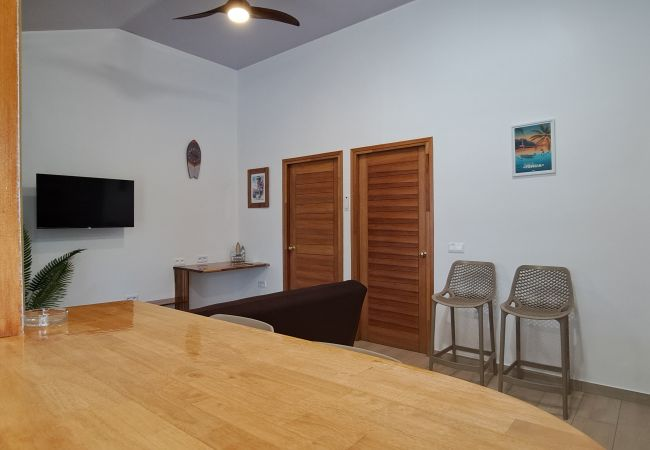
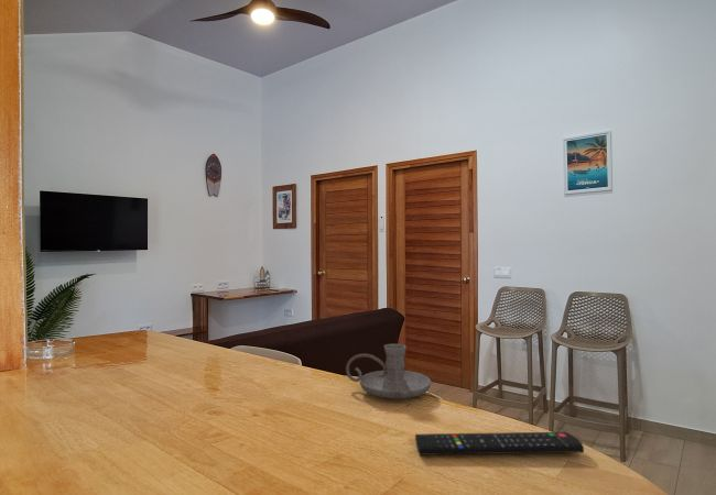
+ candle holder [345,343,432,400]
+ remote control [414,431,585,457]
